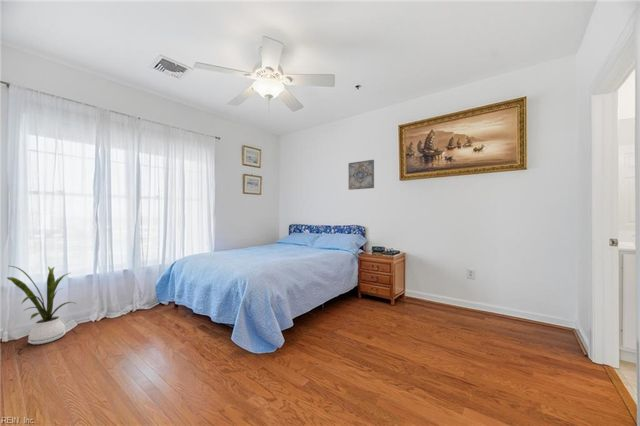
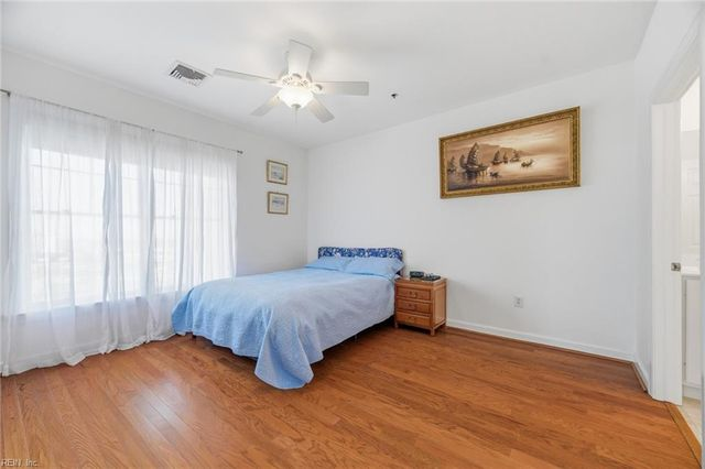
- wall art [348,159,375,191]
- house plant [6,265,77,345]
